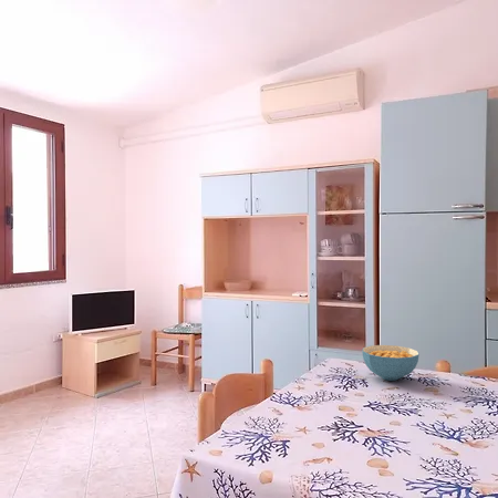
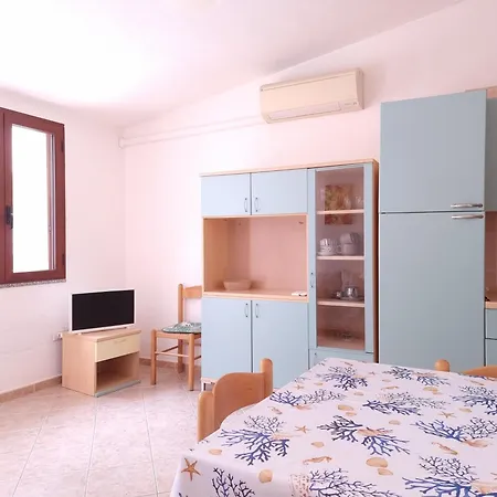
- cereal bowl [361,344,421,382]
